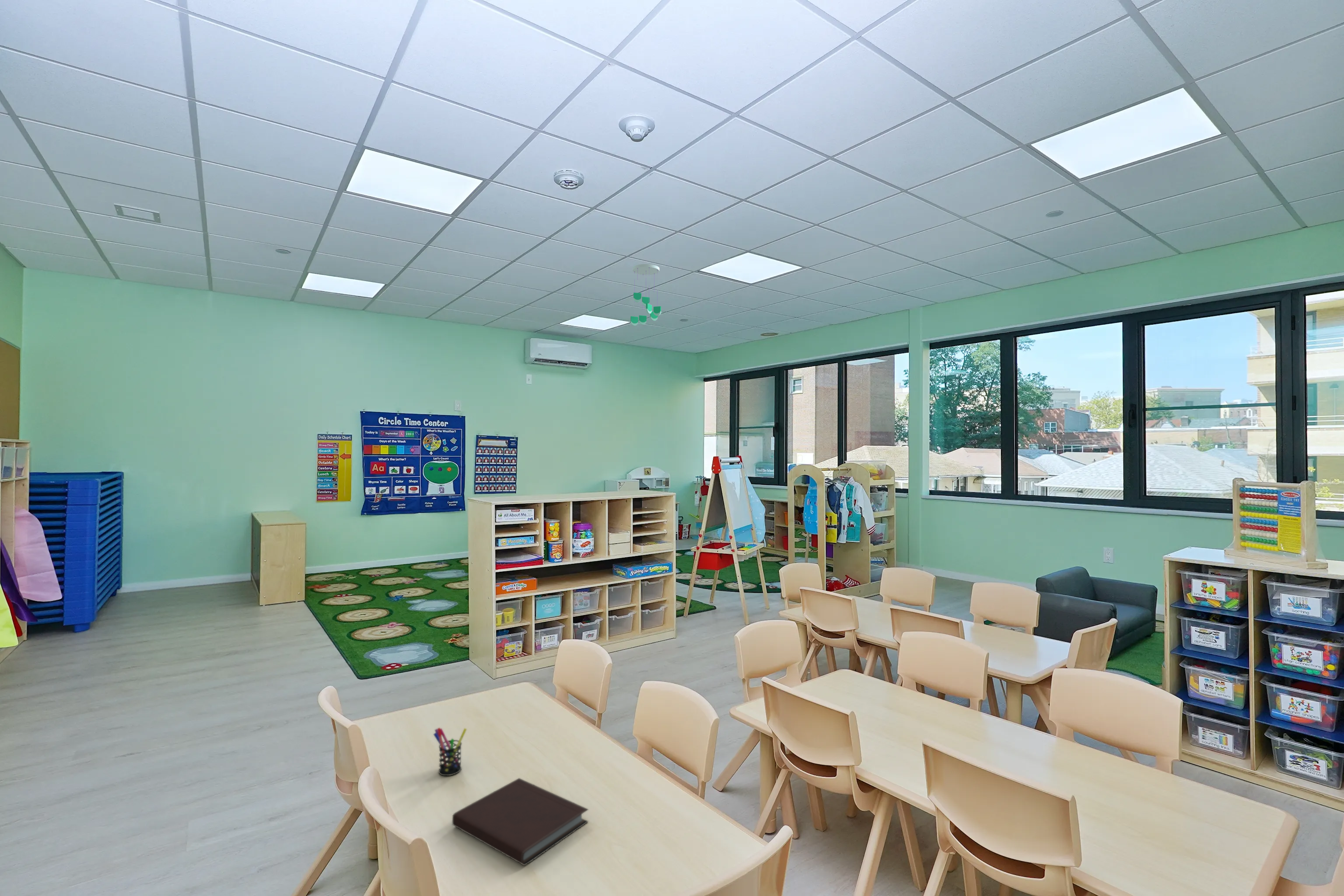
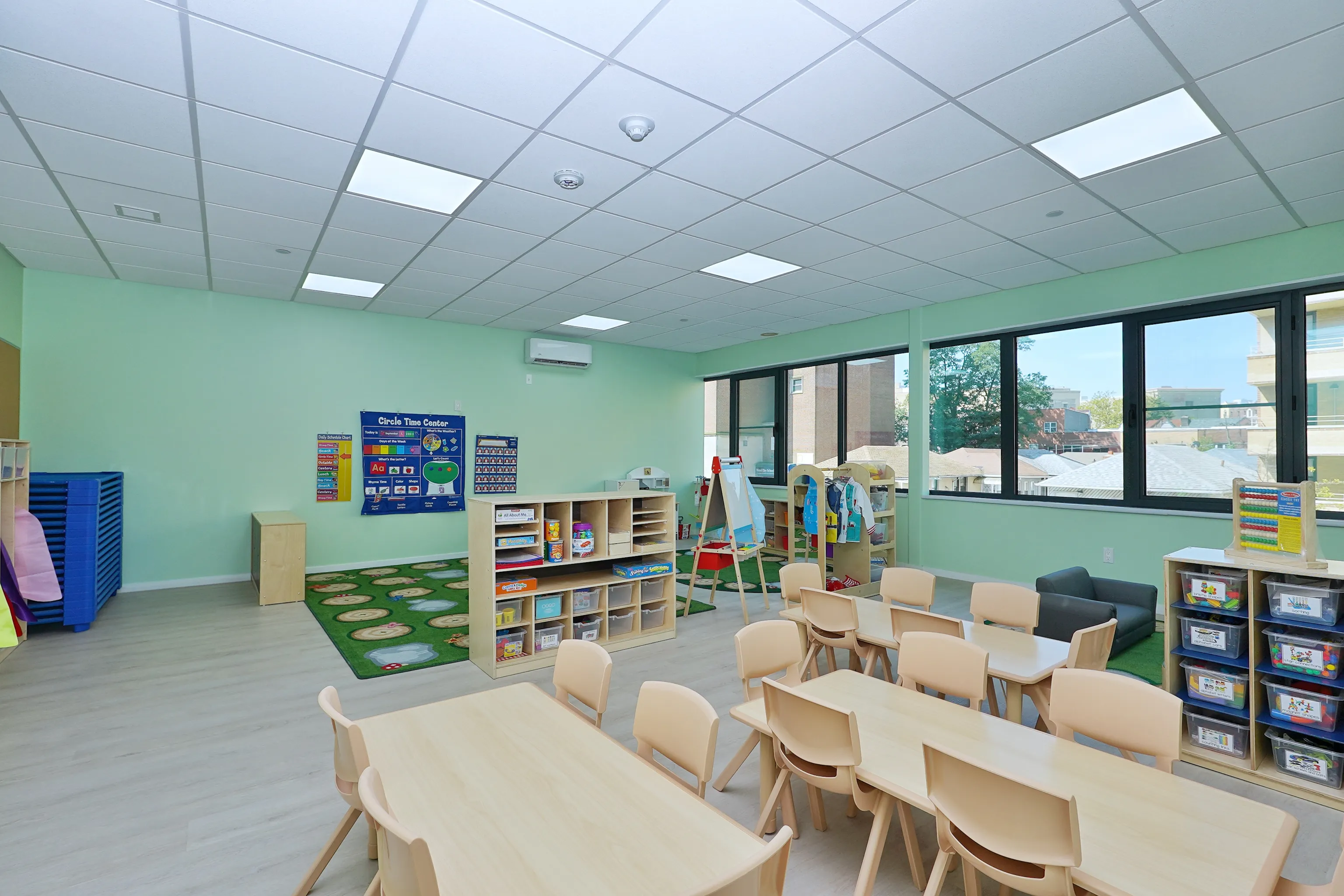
- pen holder [433,727,467,776]
- notebook [452,777,589,866]
- ceiling mobile [630,264,662,326]
